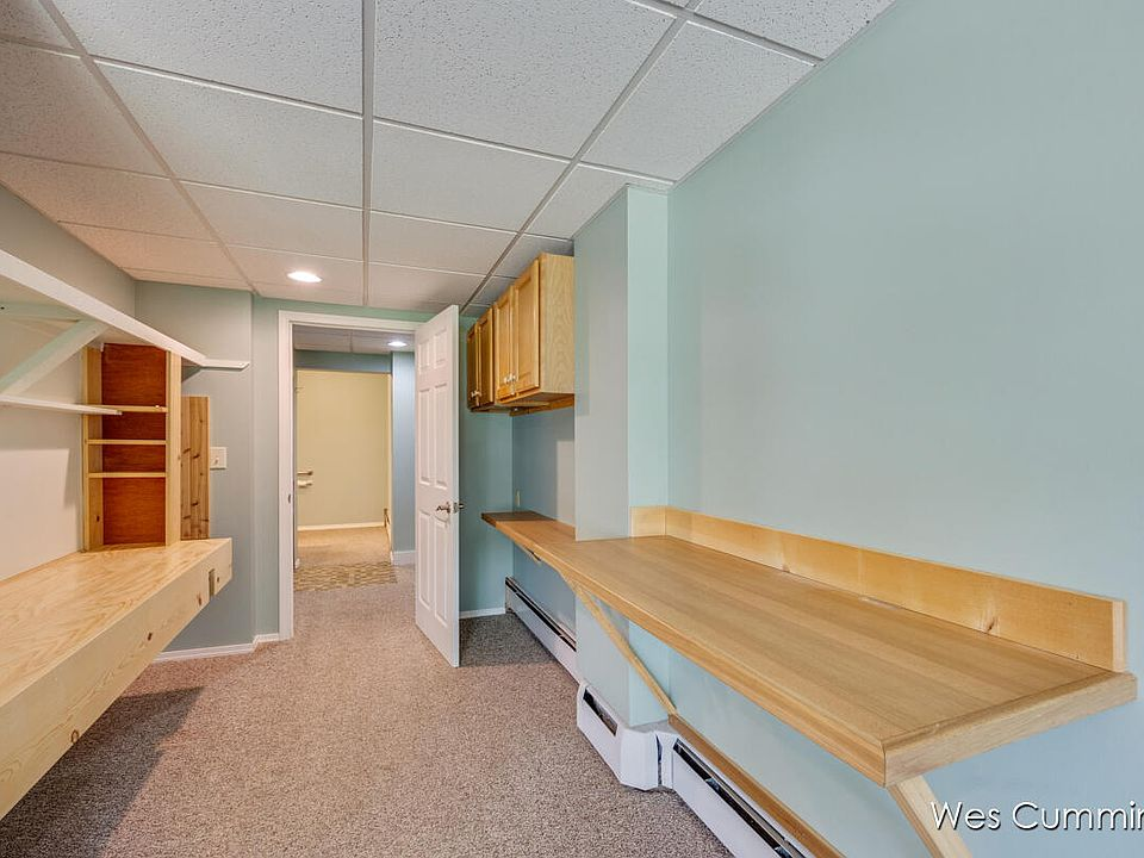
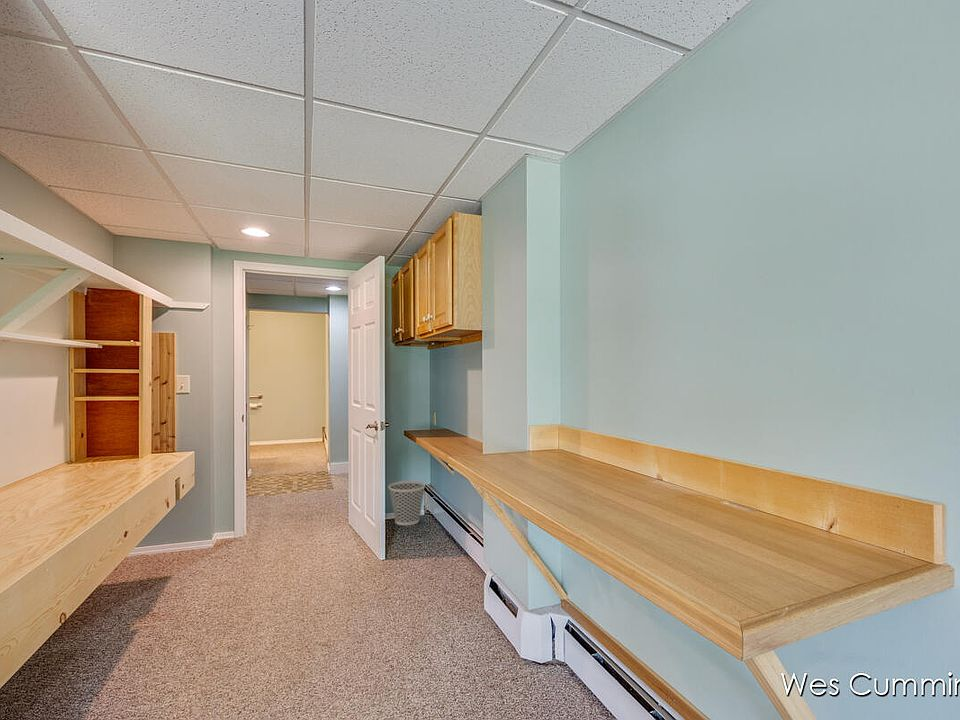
+ wastebasket [388,480,426,526]
